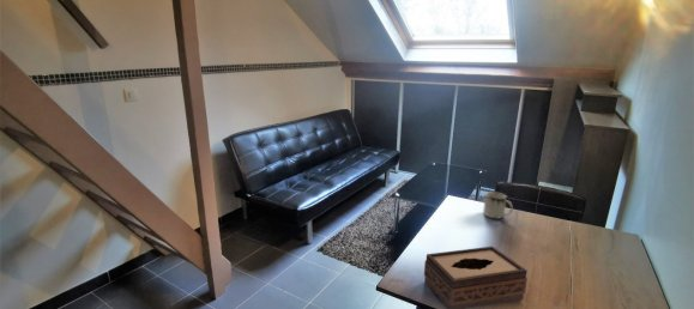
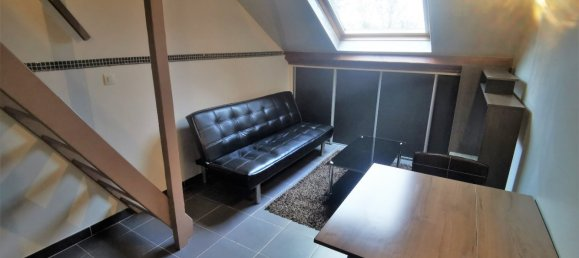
- tissue box [423,246,529,309]
- mug [482,190,514,220]
